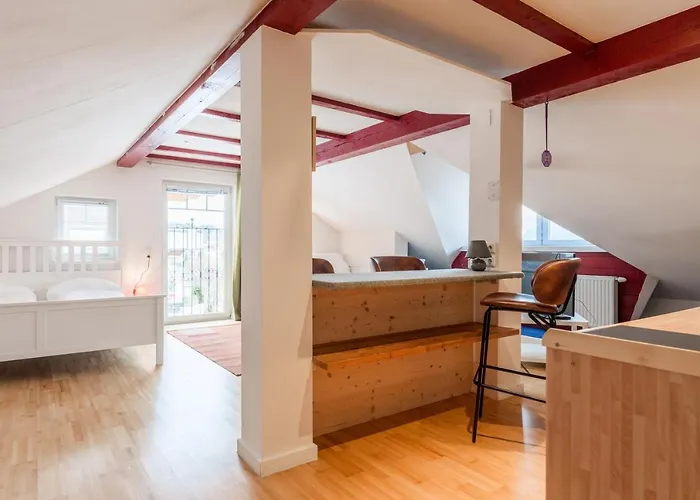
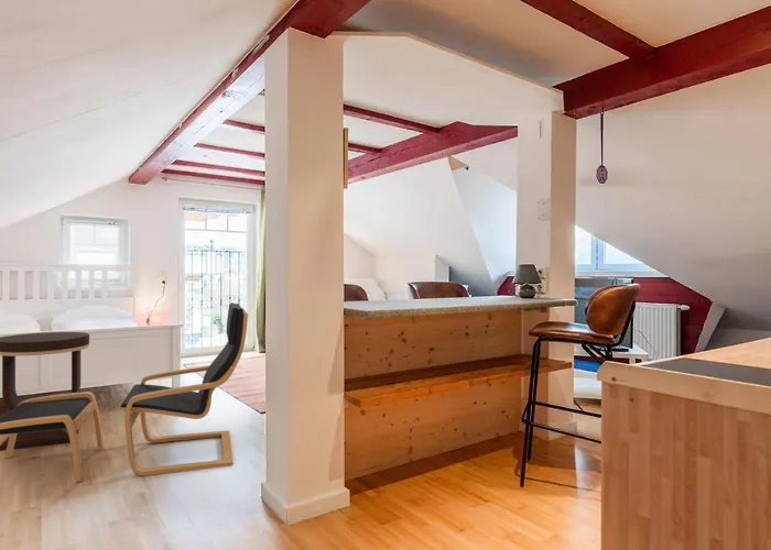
+ lounge chair [0,301,249,483]
+ side table [0,331,90,452]
